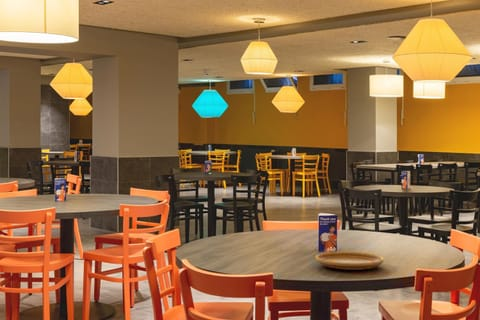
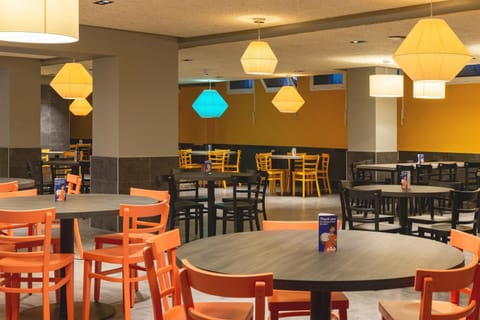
- plate [315,251,385,271]
